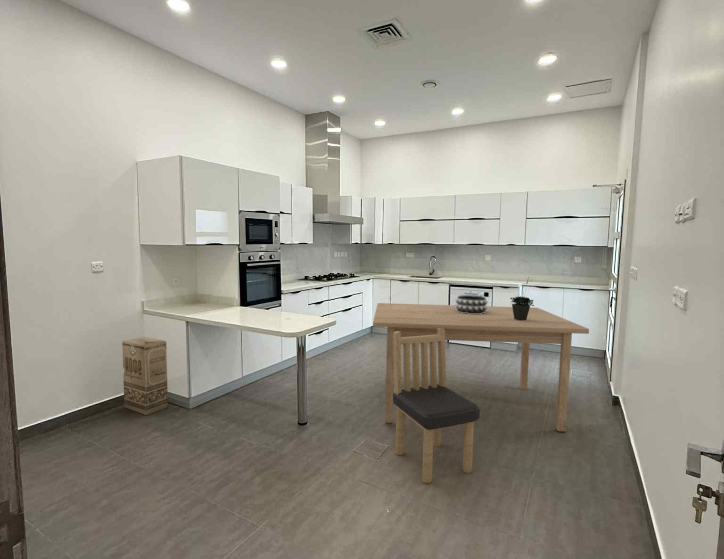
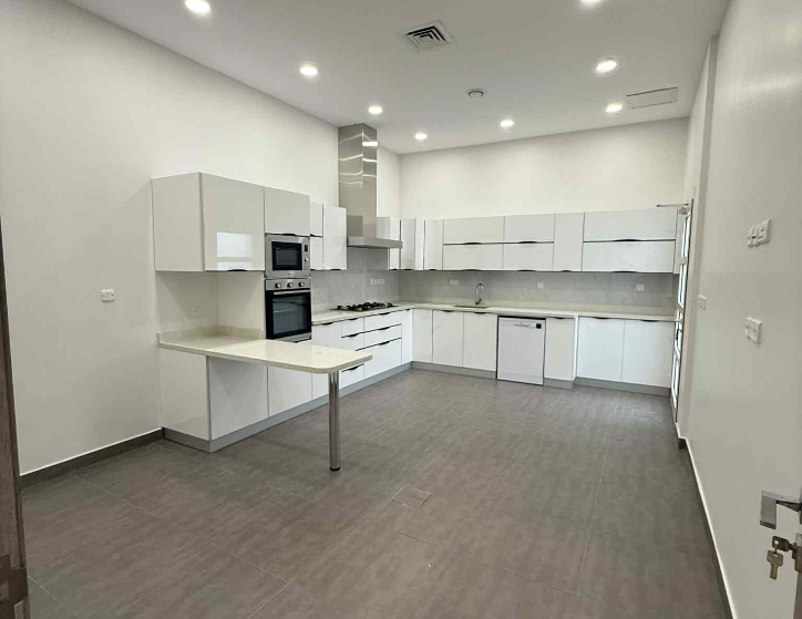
- decorative bowl [454,294,489,314]
- dining chair [393,328,481,484]
- potted plant [509,277,535,321]
- cardboard box [121,336,169,416]
- table [372,302,590,433]
